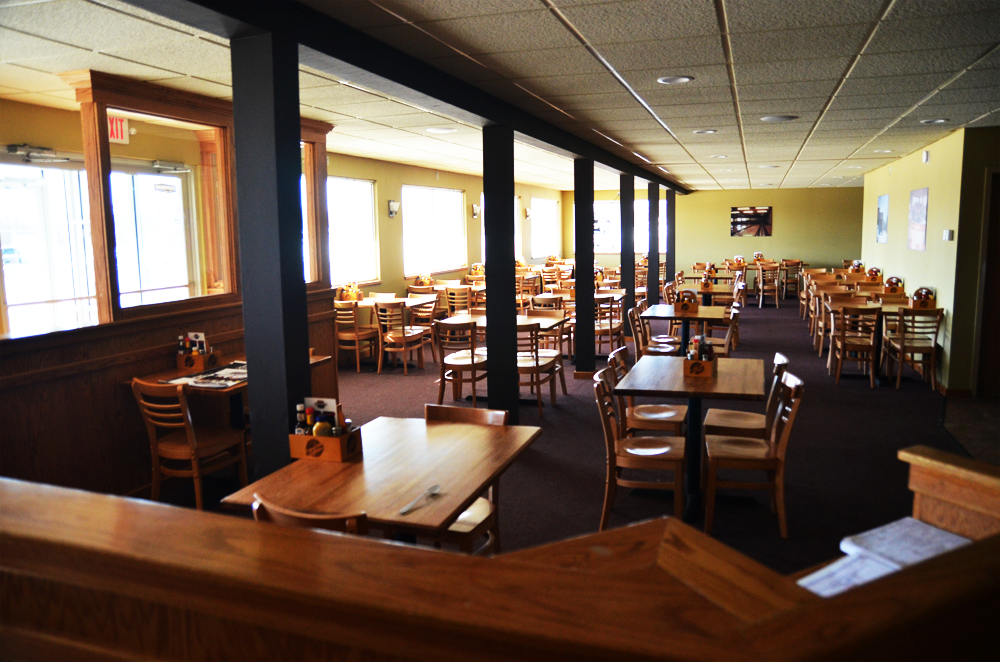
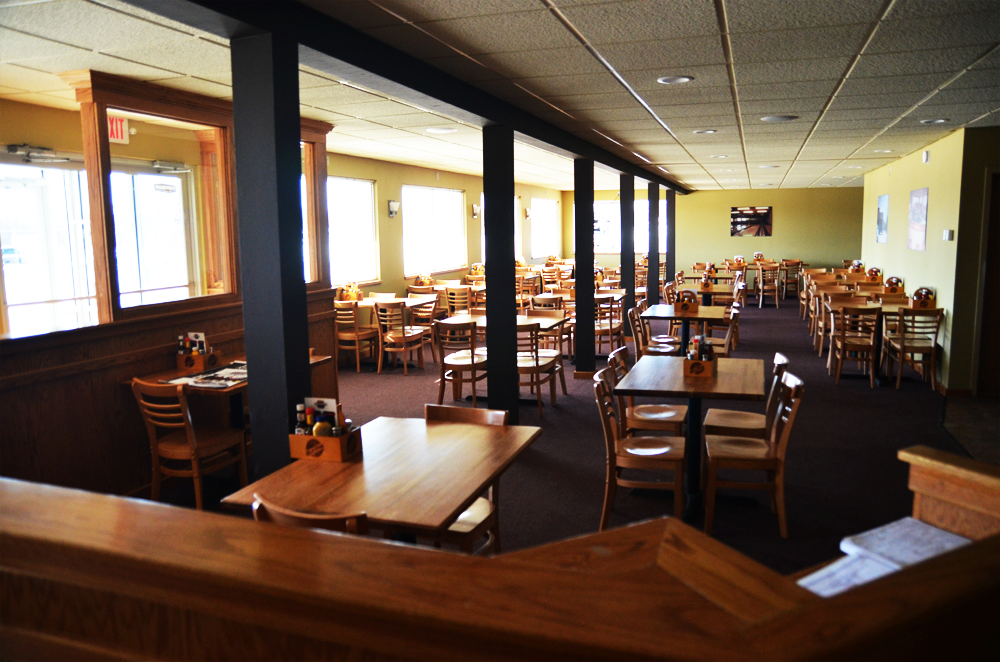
- spoon [398,484,442,514]
